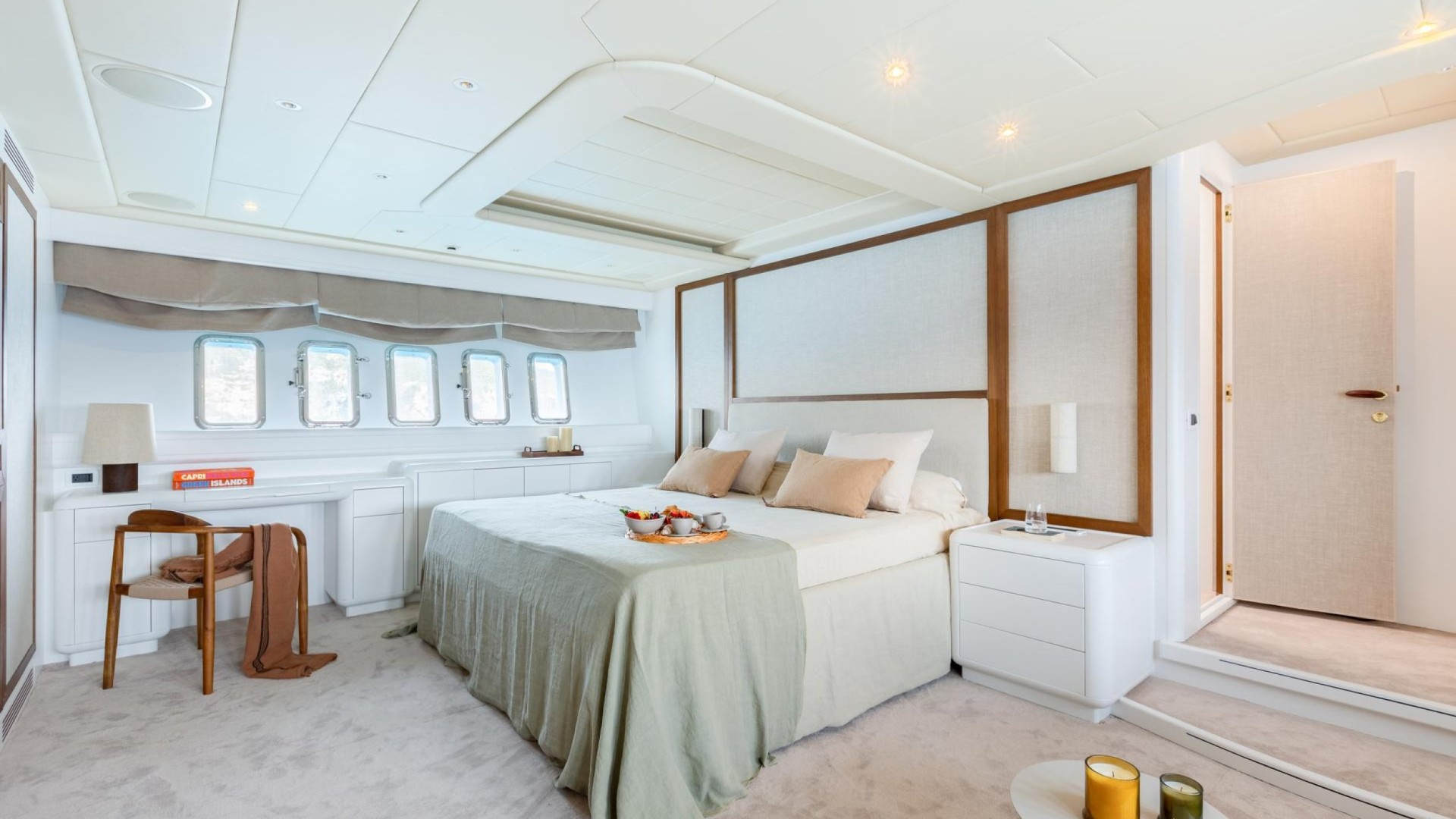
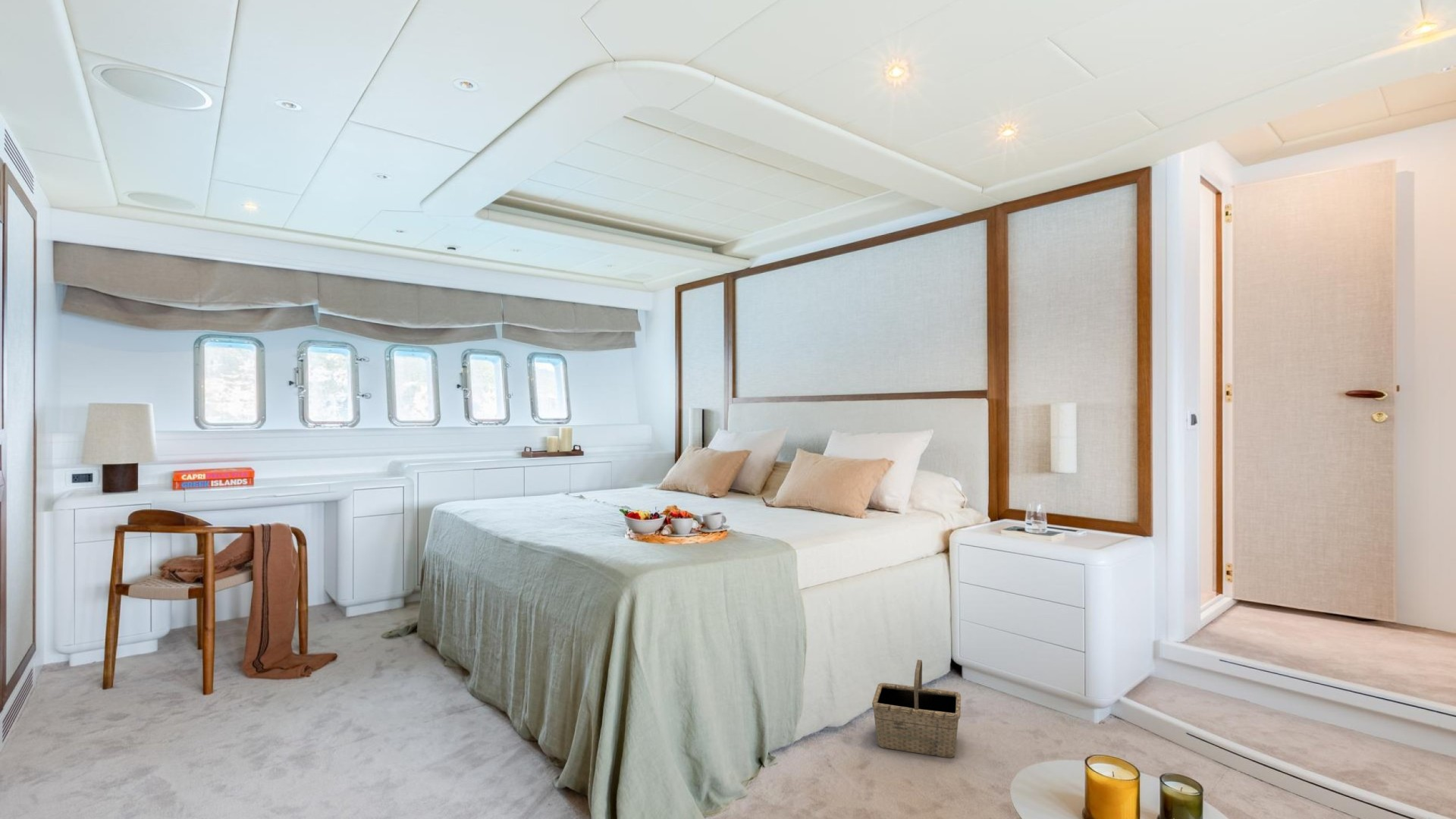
+ basket [871,659,962,758]
